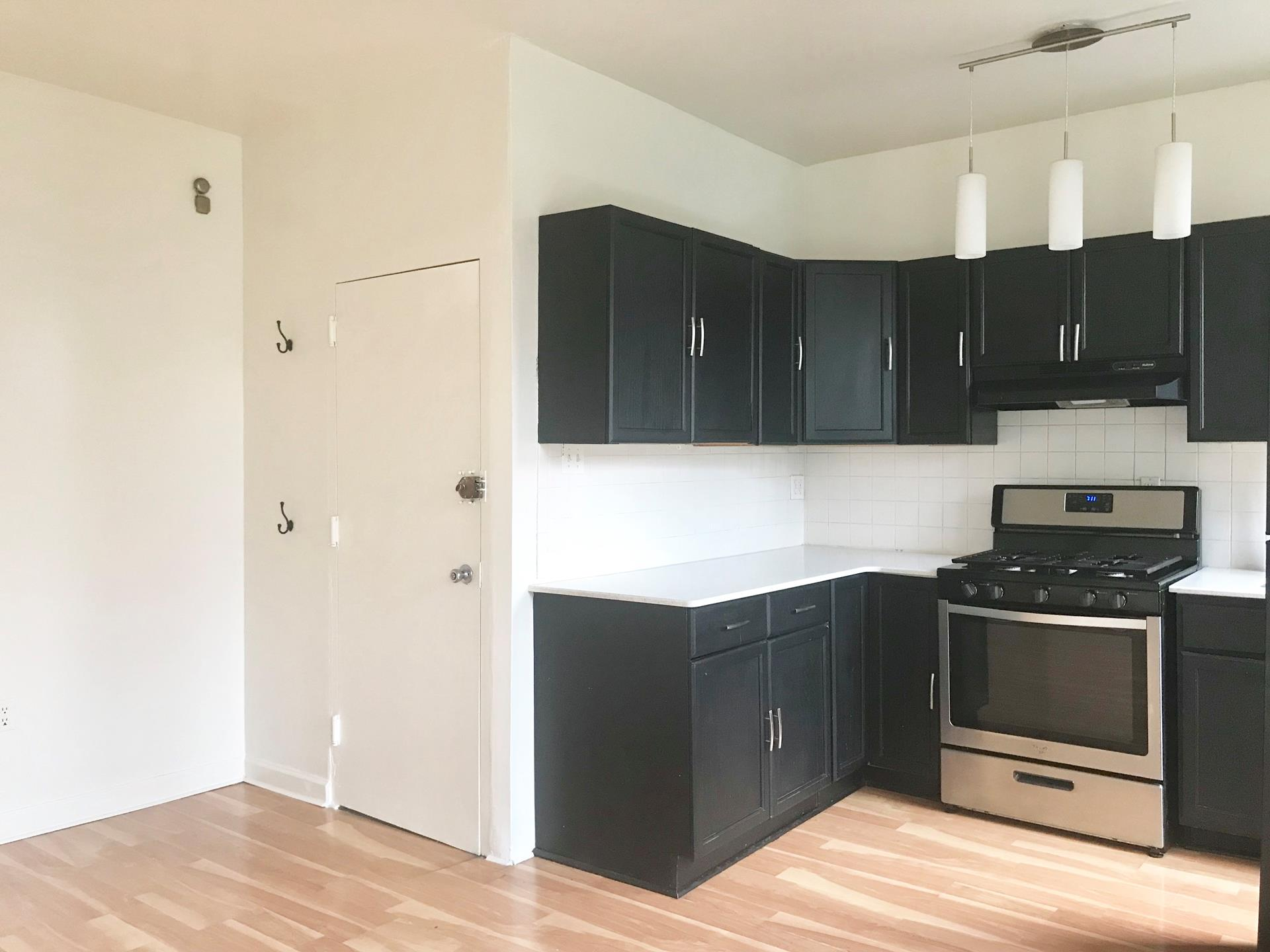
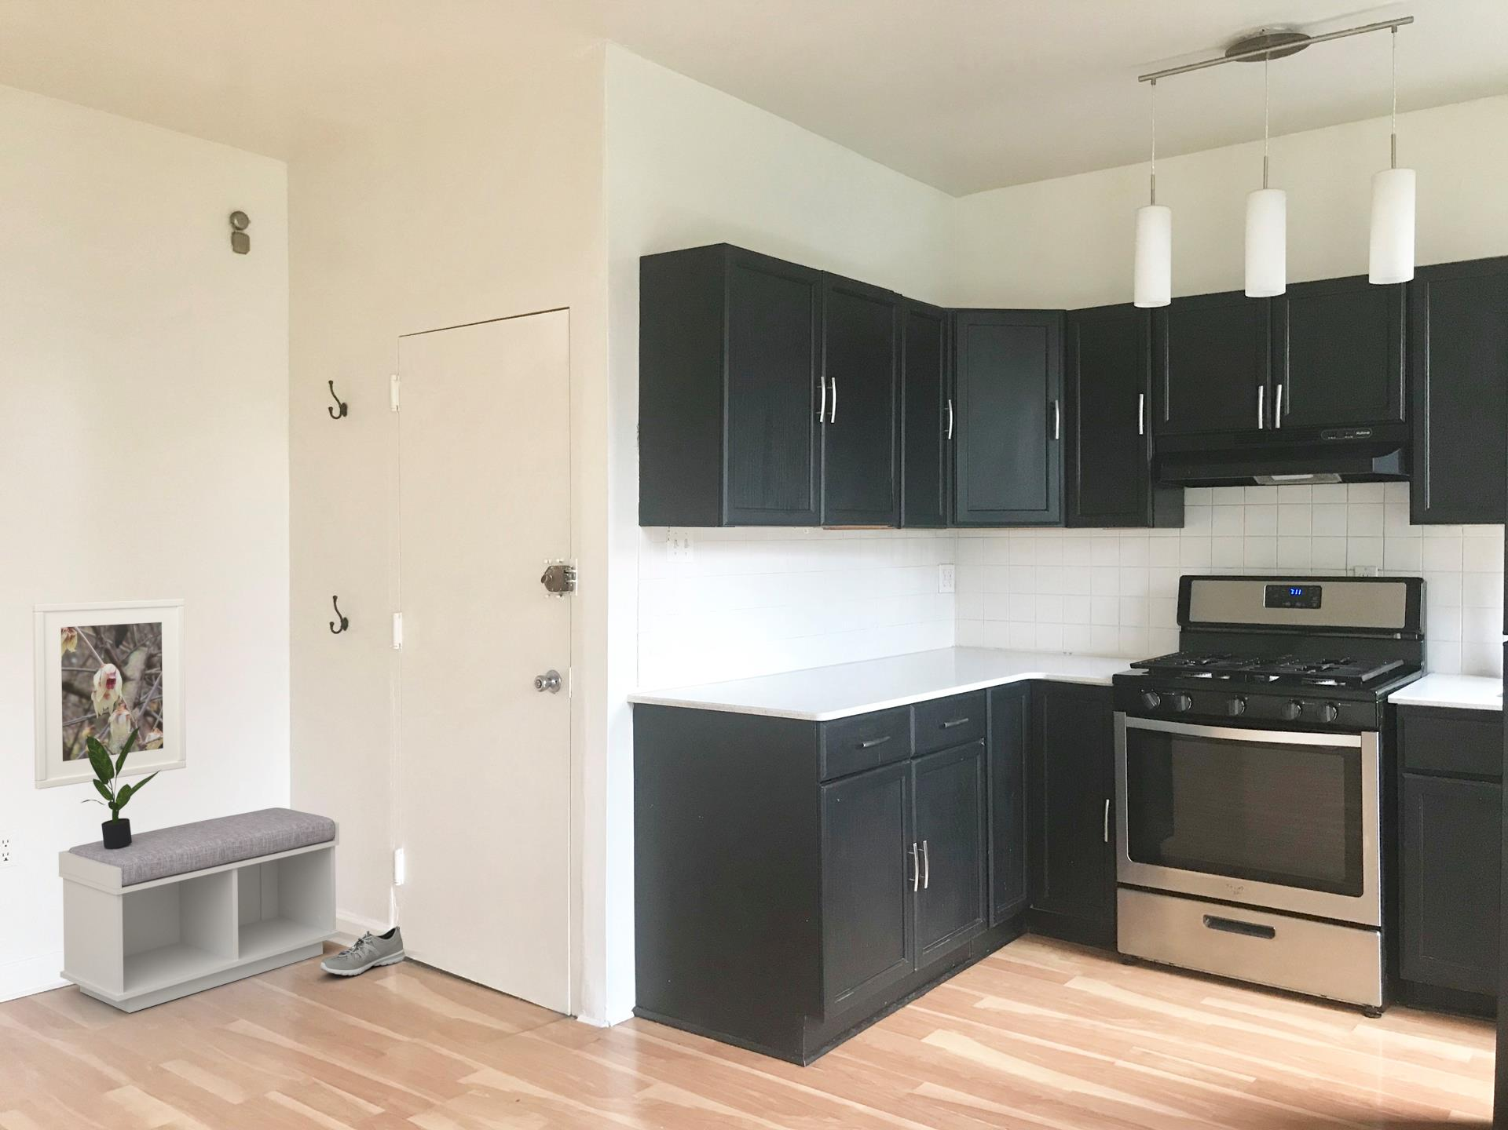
+ sneaker [319,925,406,976]
+ bench [58,807,341,1014]
+ potted plant [80,726,160,849]
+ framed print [31,598,186,791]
